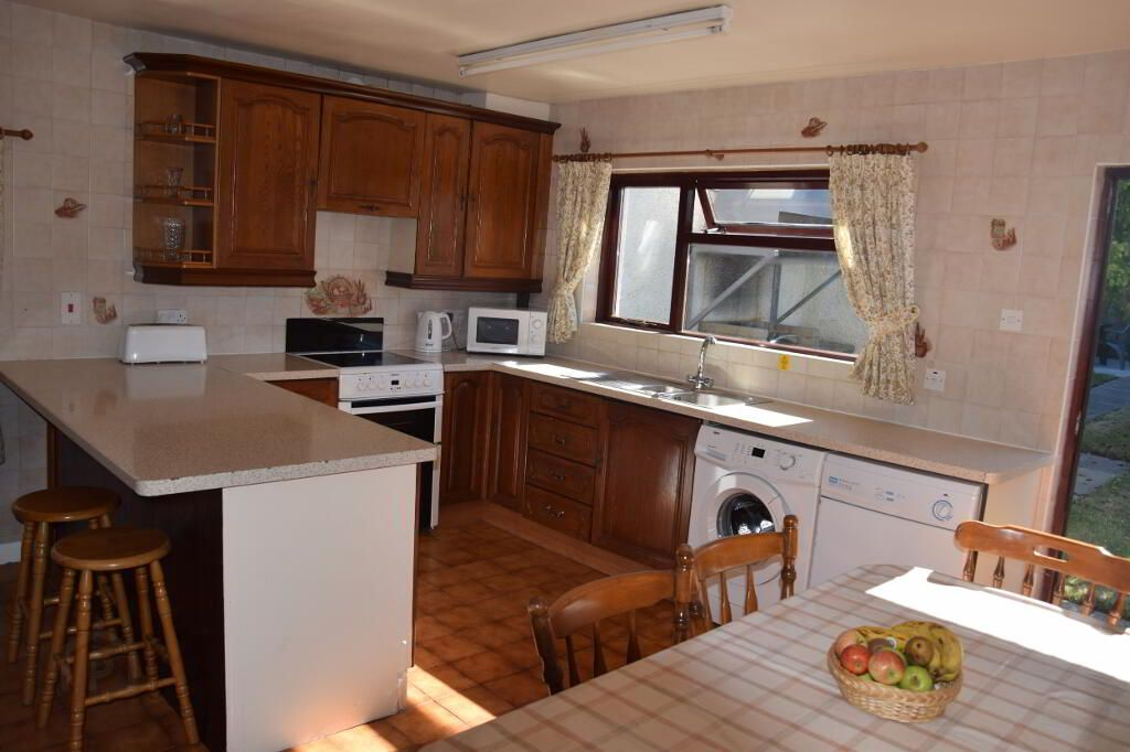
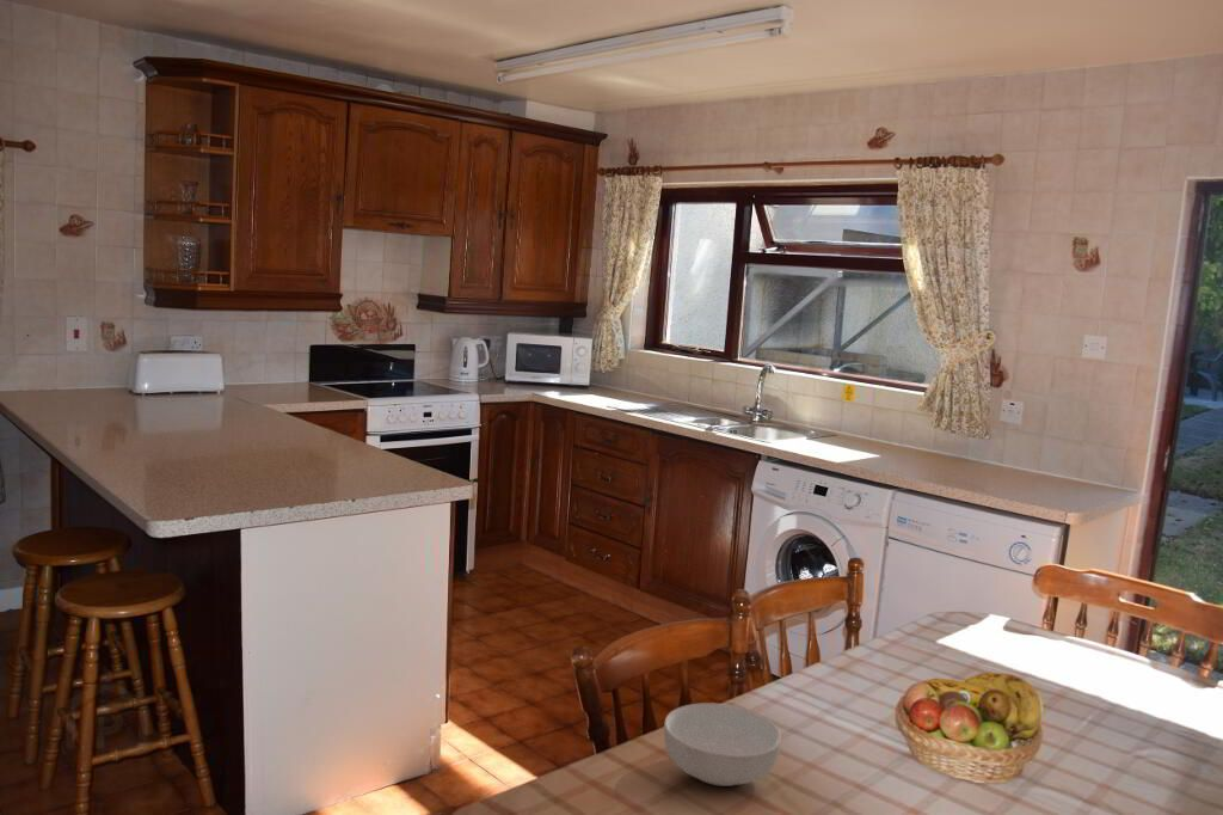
+ cereal bowl [663,701,782,788]
